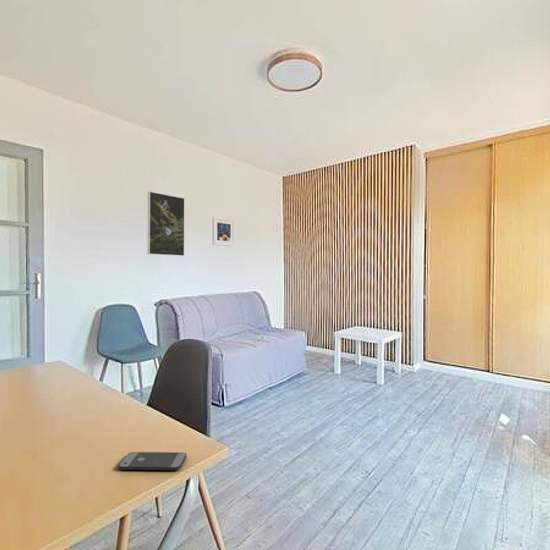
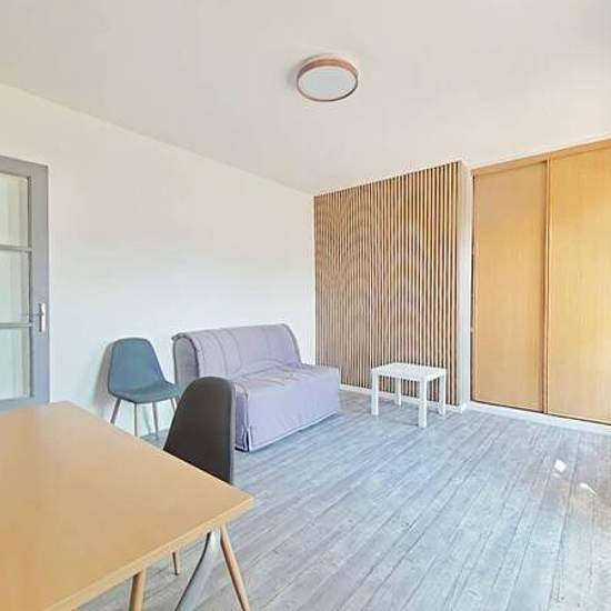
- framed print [211,216,235,247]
- smartphone [118,451,187,471]
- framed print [147,191,186,257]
